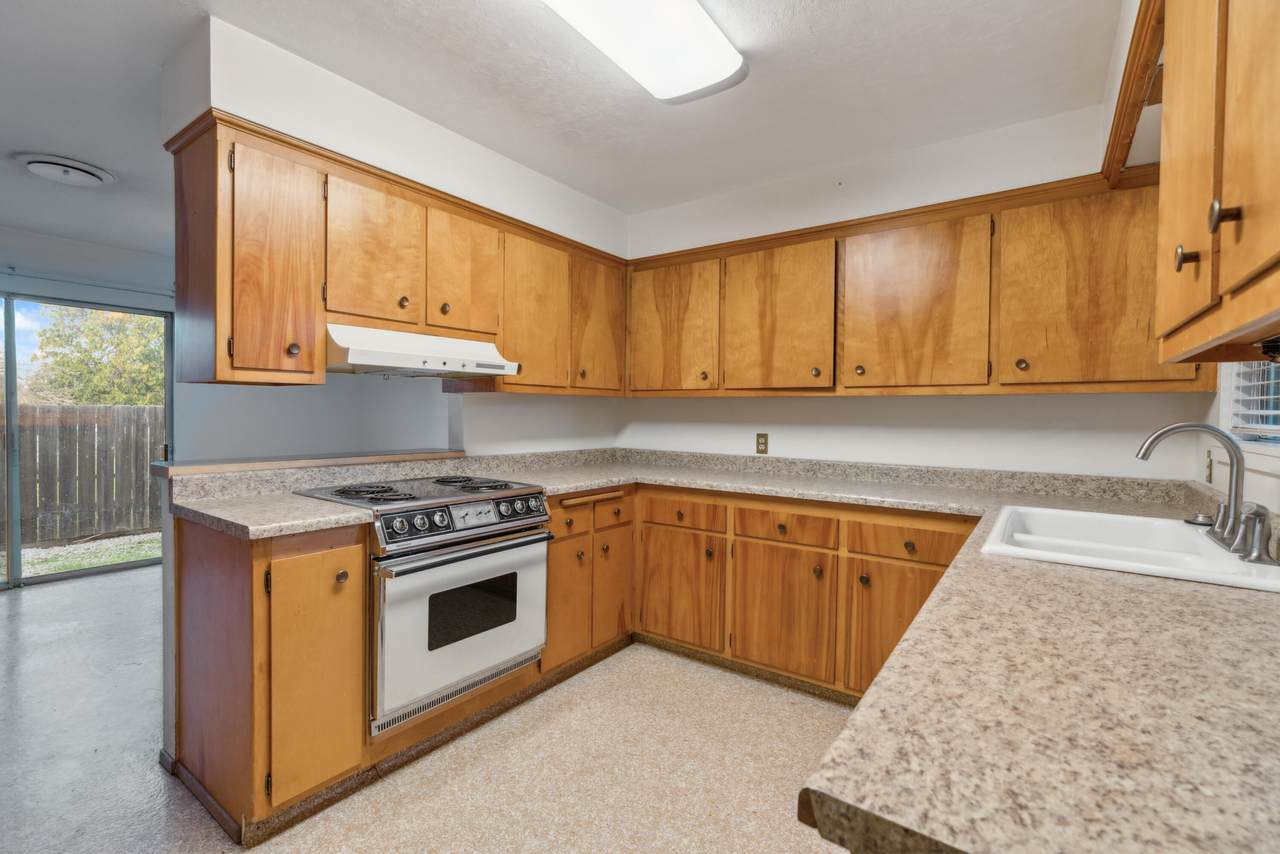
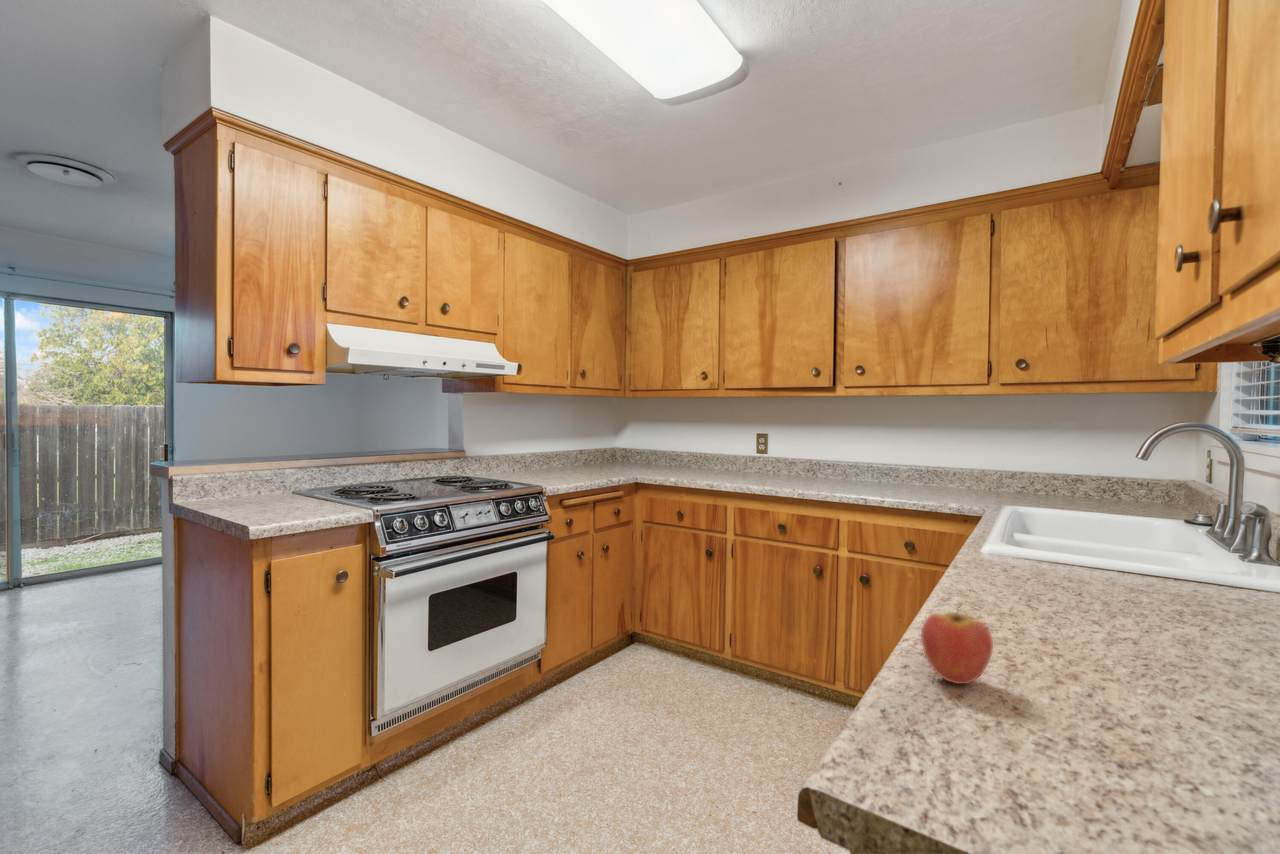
+ fruit [920,602,994,685]
